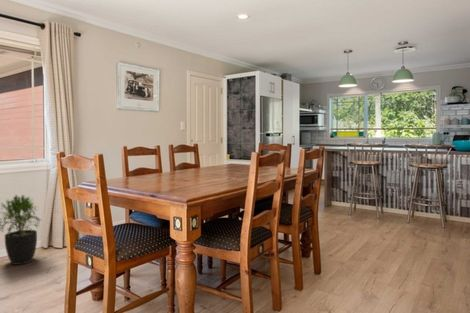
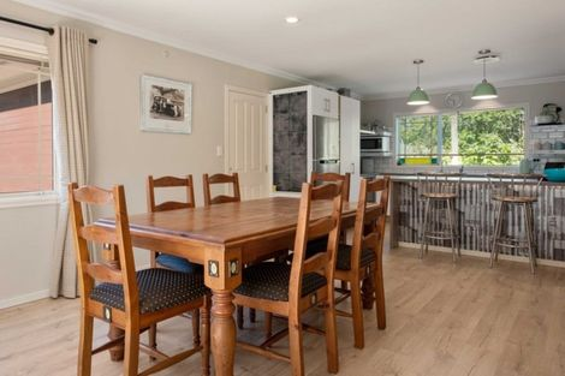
- potted plant [0,194,42,266]
